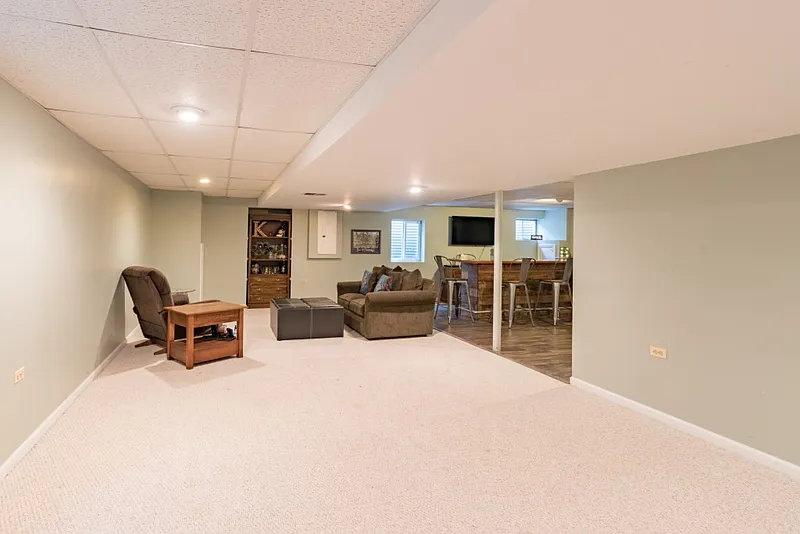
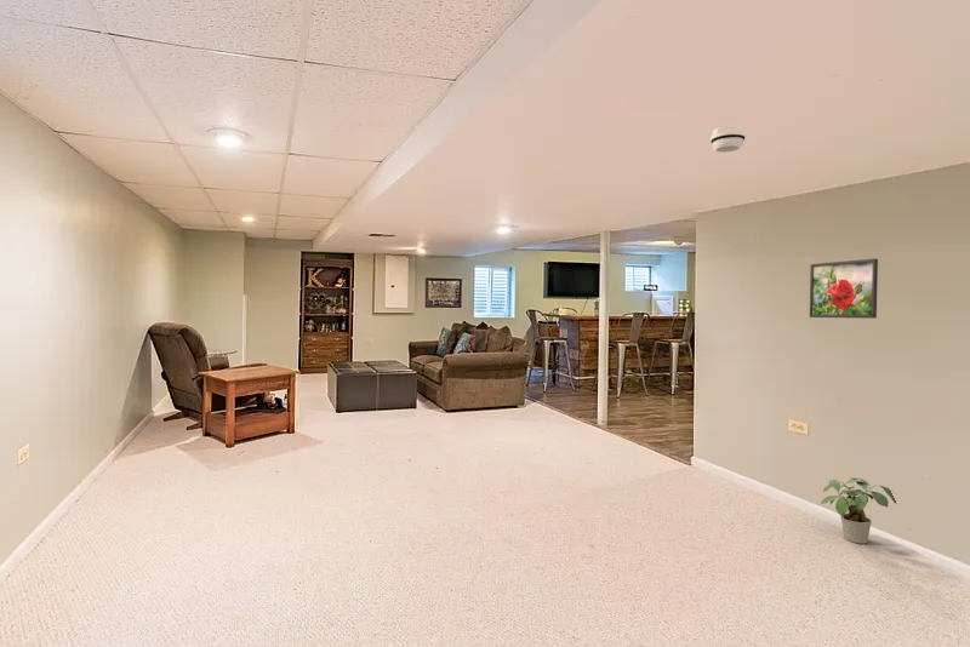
+ potted plant [820,476,898,545]
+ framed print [809,258,879,320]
+ smoke detector [709,125,747,154]
